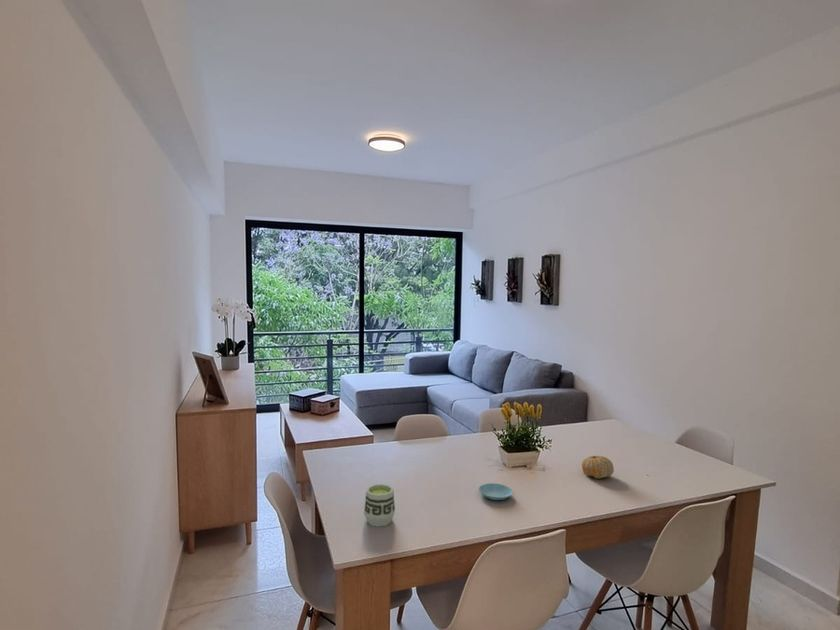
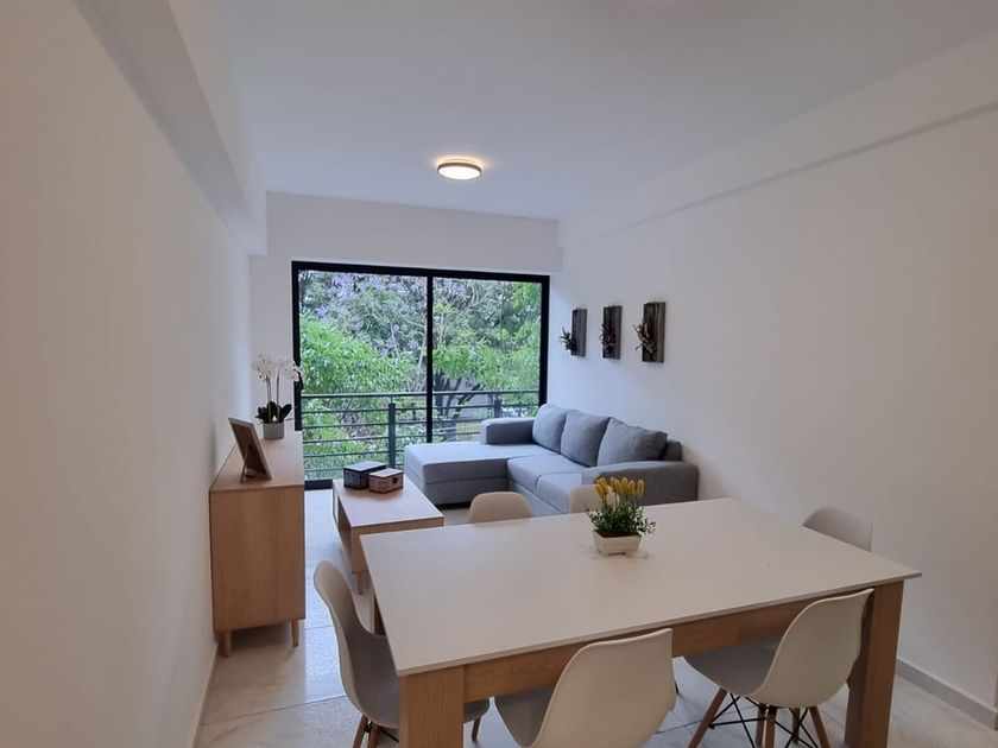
- saucer [478,482,514,501]
- fruit [581,455,615,480]
- cup [363,483,396,528]
